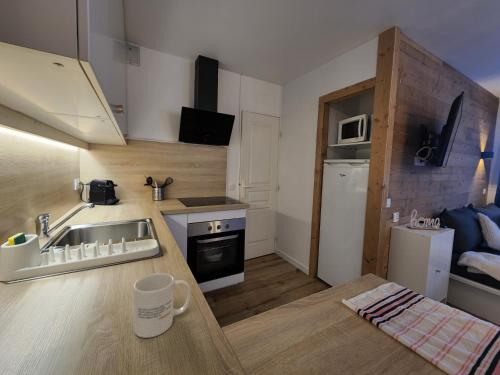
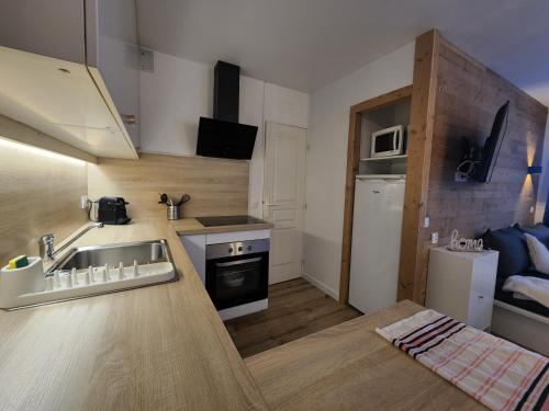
- mug [132,272,192,339]
